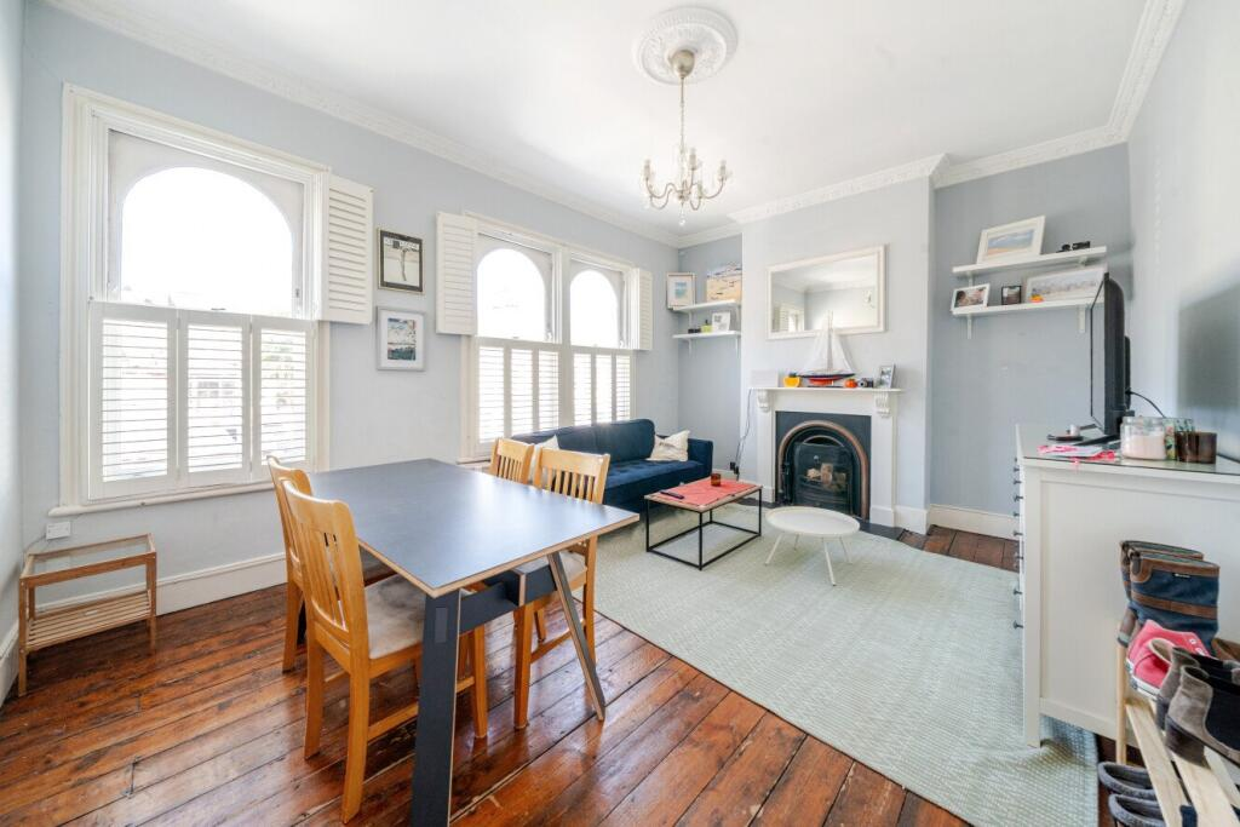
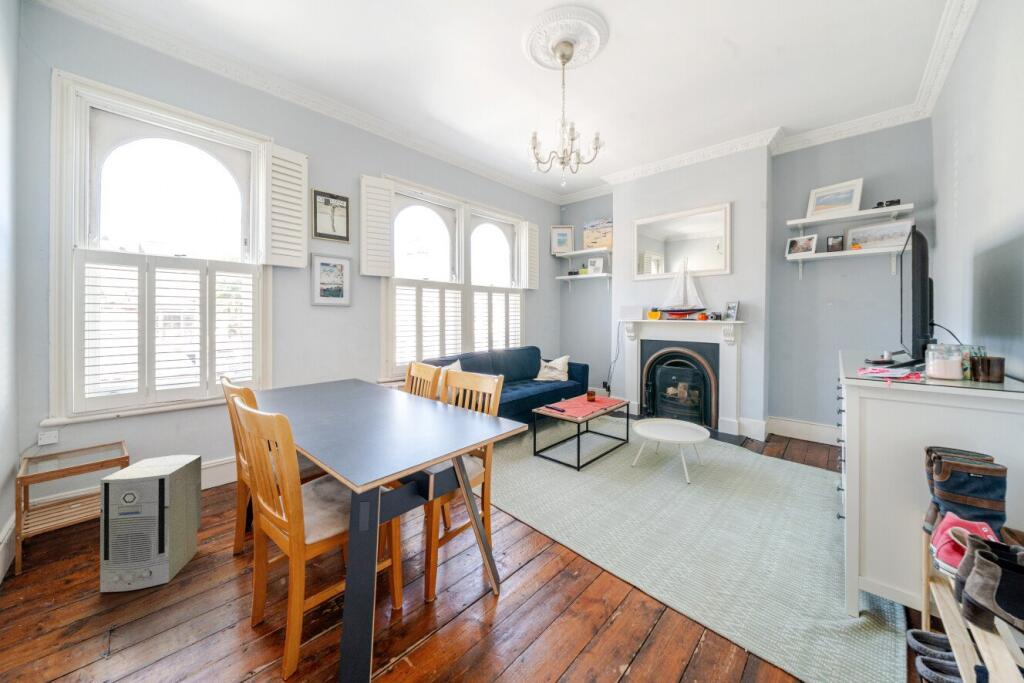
+ air purifier [99,454,202,593]
